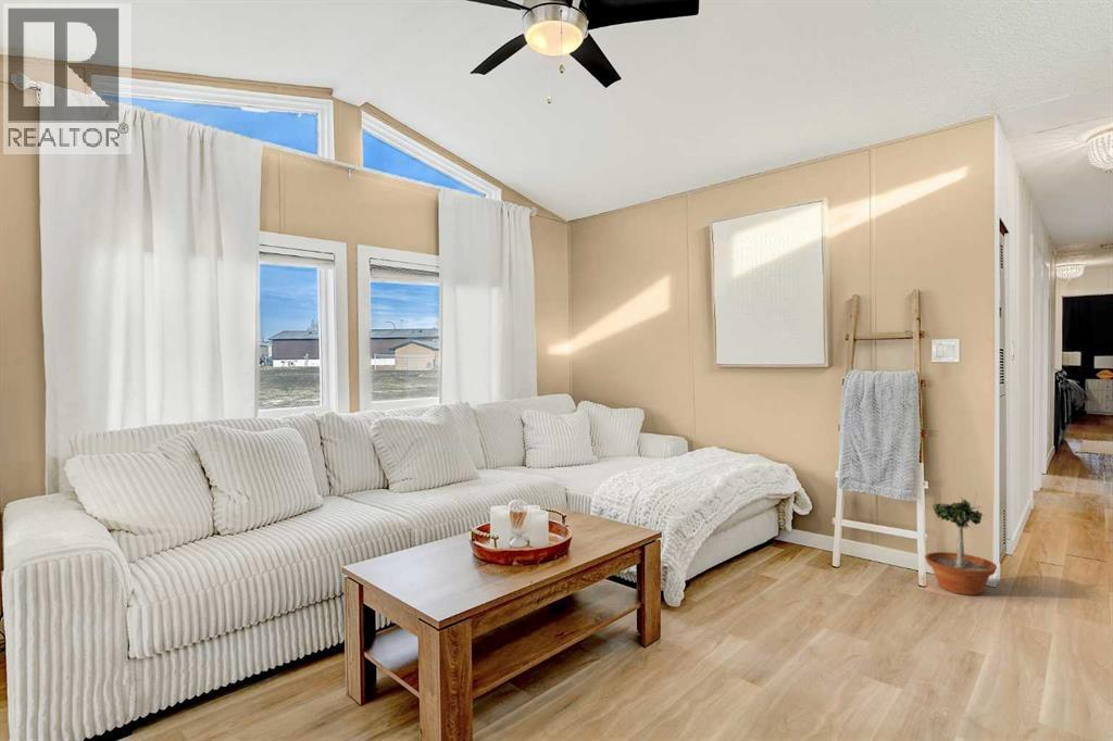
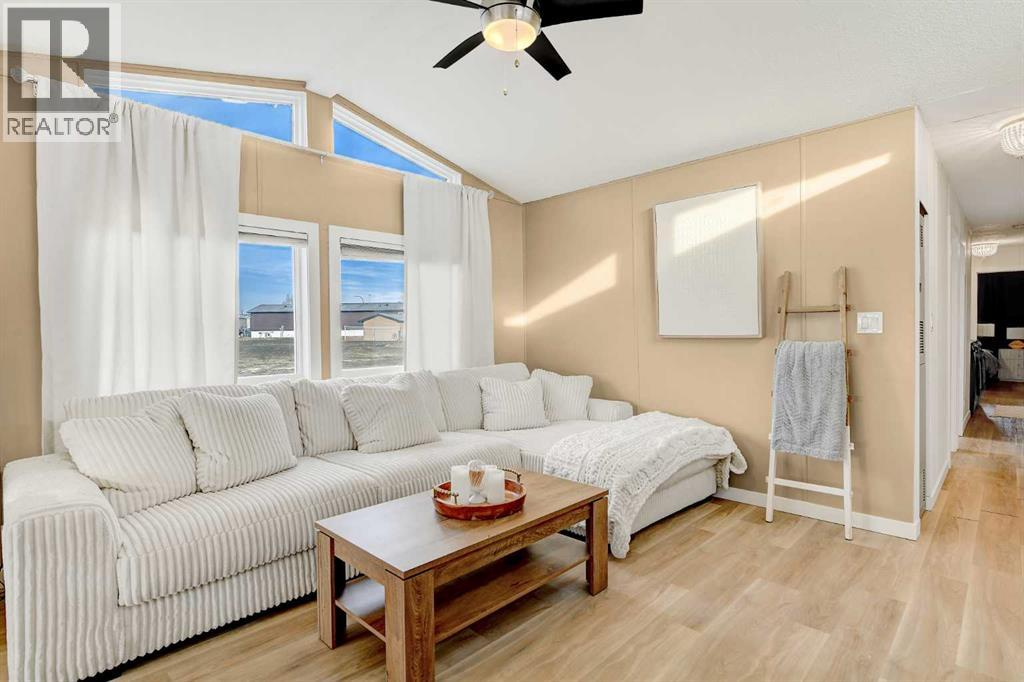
- potted tree [924,489,998,596]
